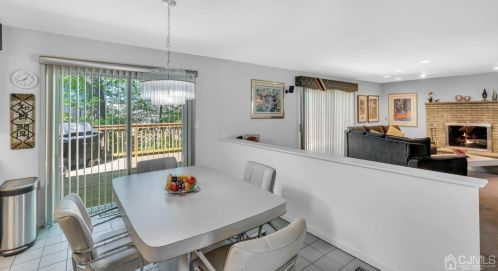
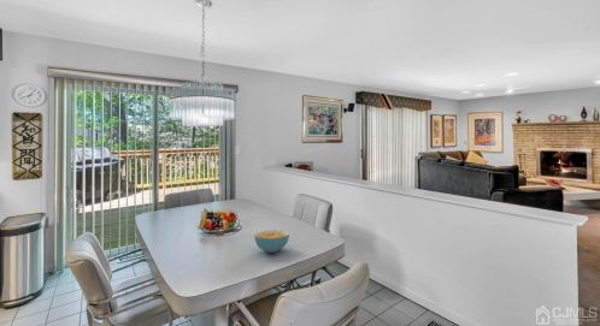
+ cereal bowl [253,229,290,254]
